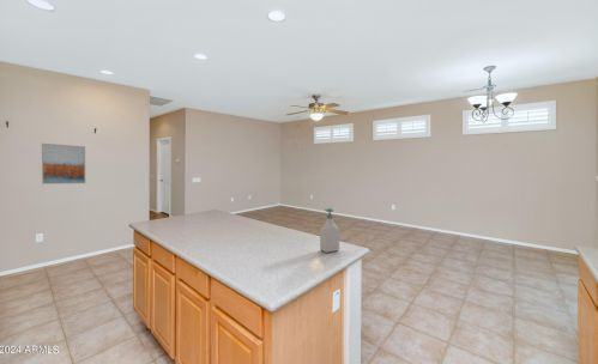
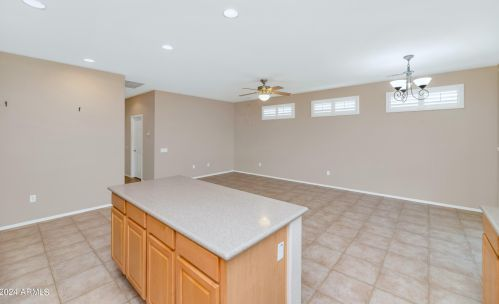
- soap bottle [319,207,340,254]
- wall art [41,142,86,186]
